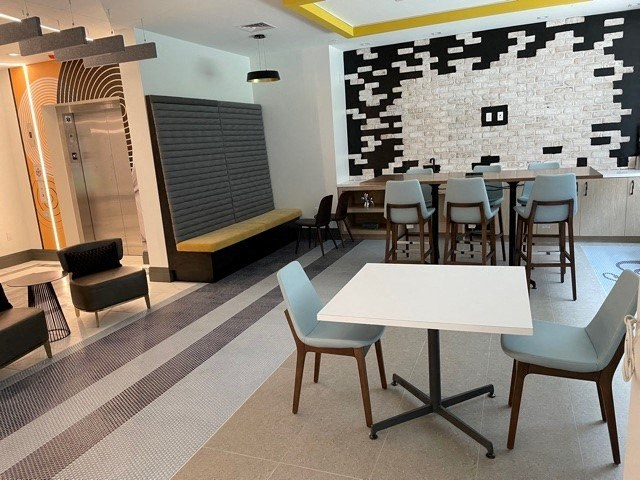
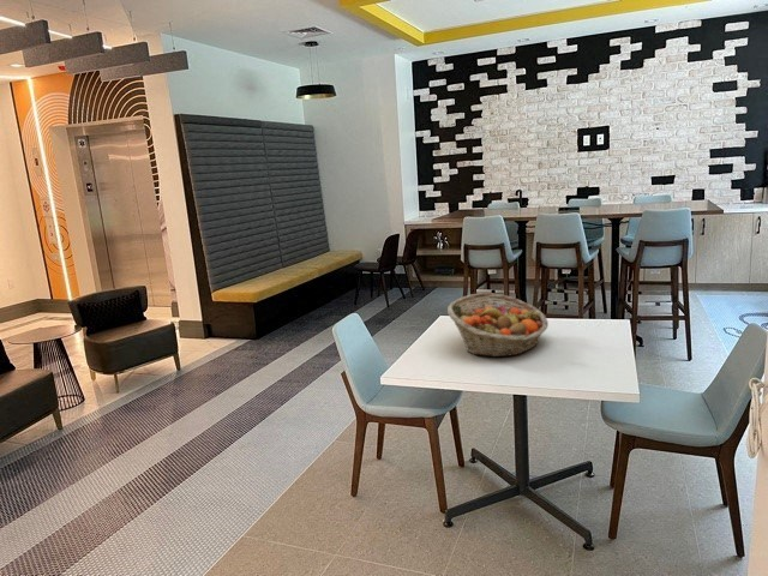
+ fruit basket [446,292,550,358]
